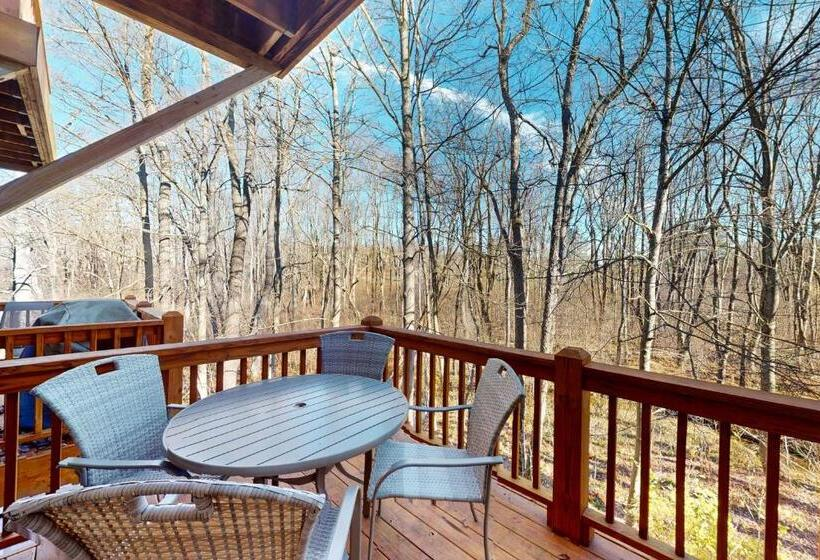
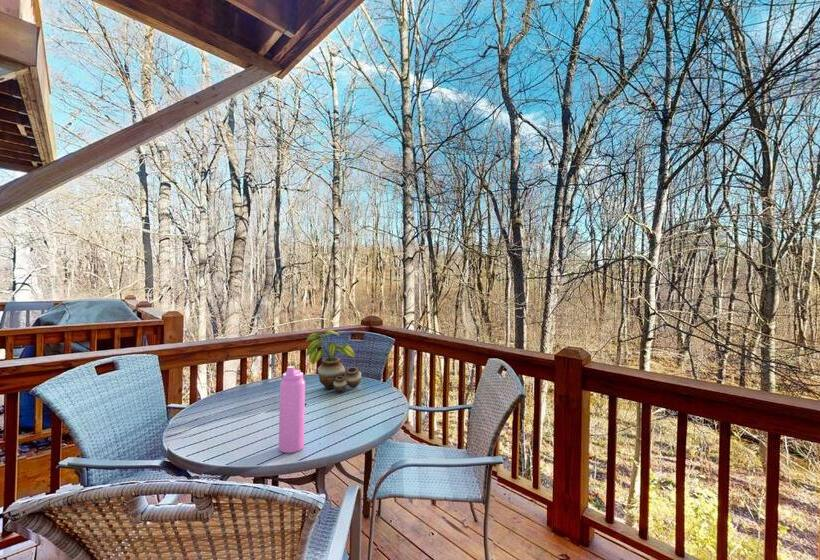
+ water bottle [278,365,306,454]
+ potted plant [305,329,362,393]
